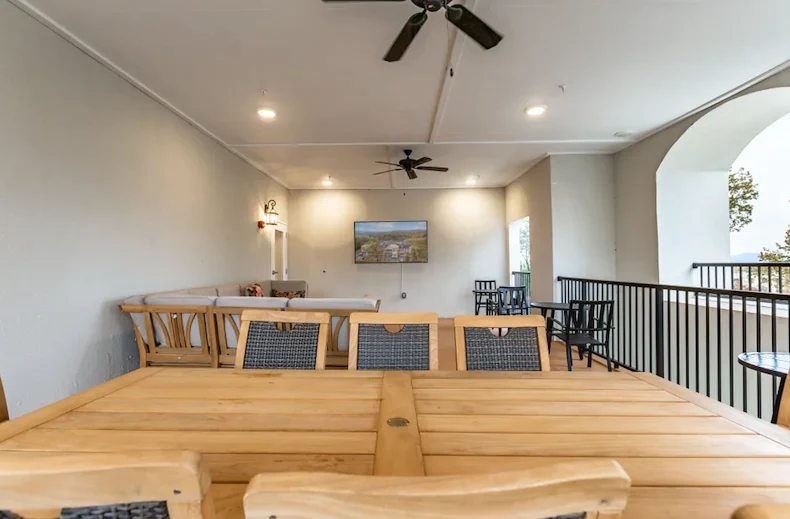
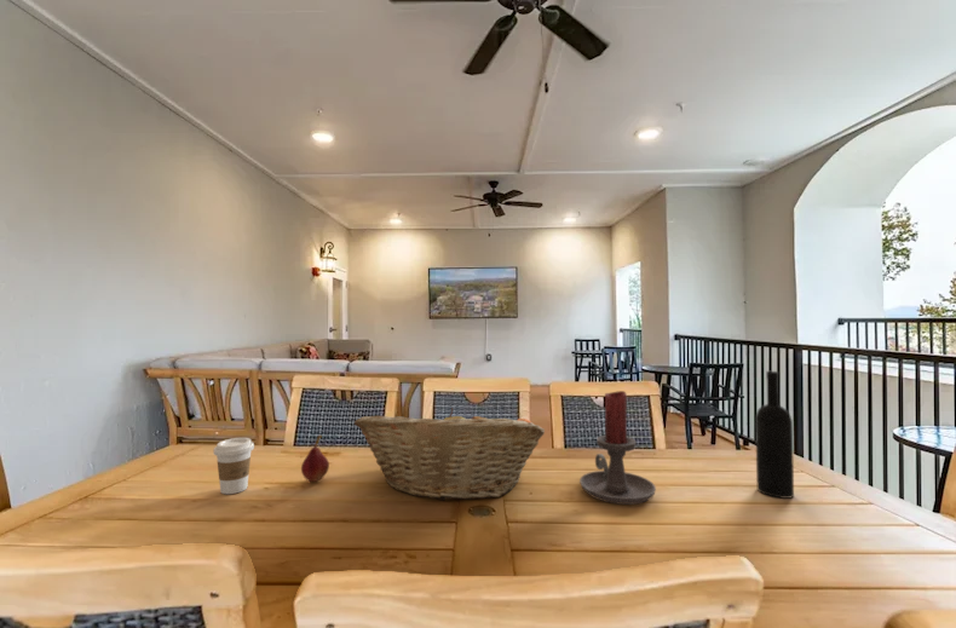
+ wine bottle [754,370,795,500]
+ fruit [300,434,330,483]
+ fruit basket [353,407,546,501]
+ candle holder [578,390,657,506]
+ coffee cup [213,437,255,495]
